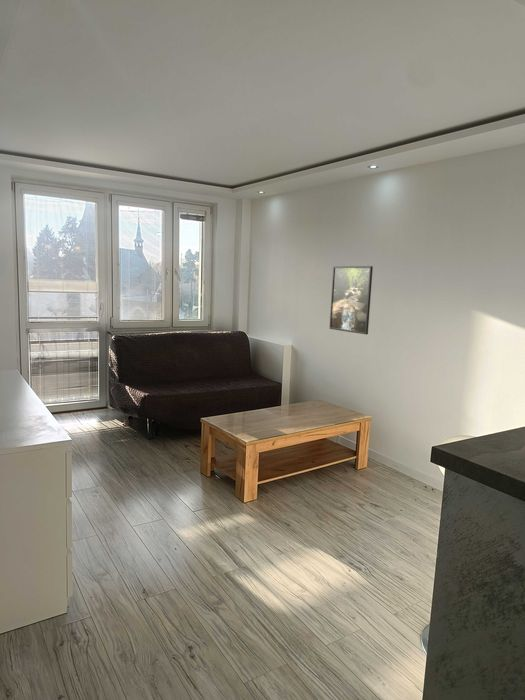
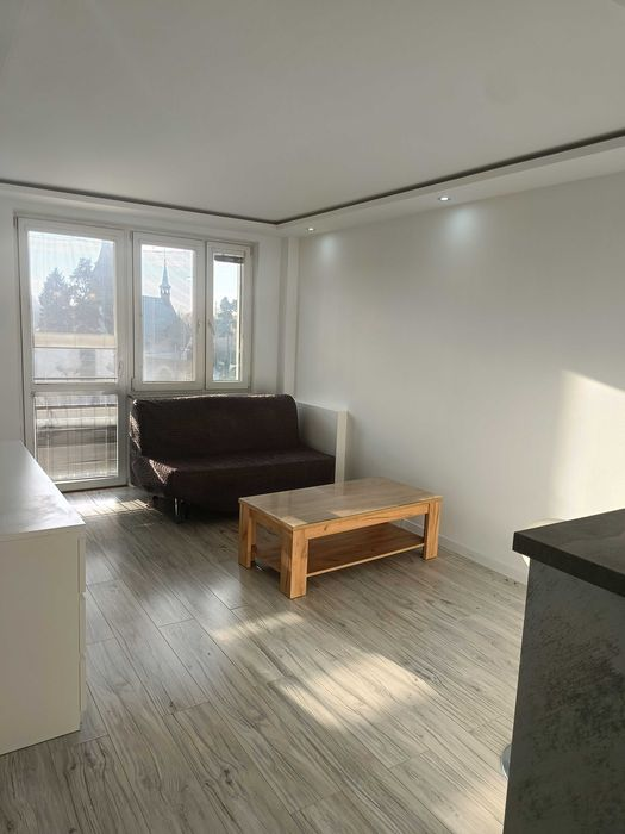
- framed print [329,265,374,335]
